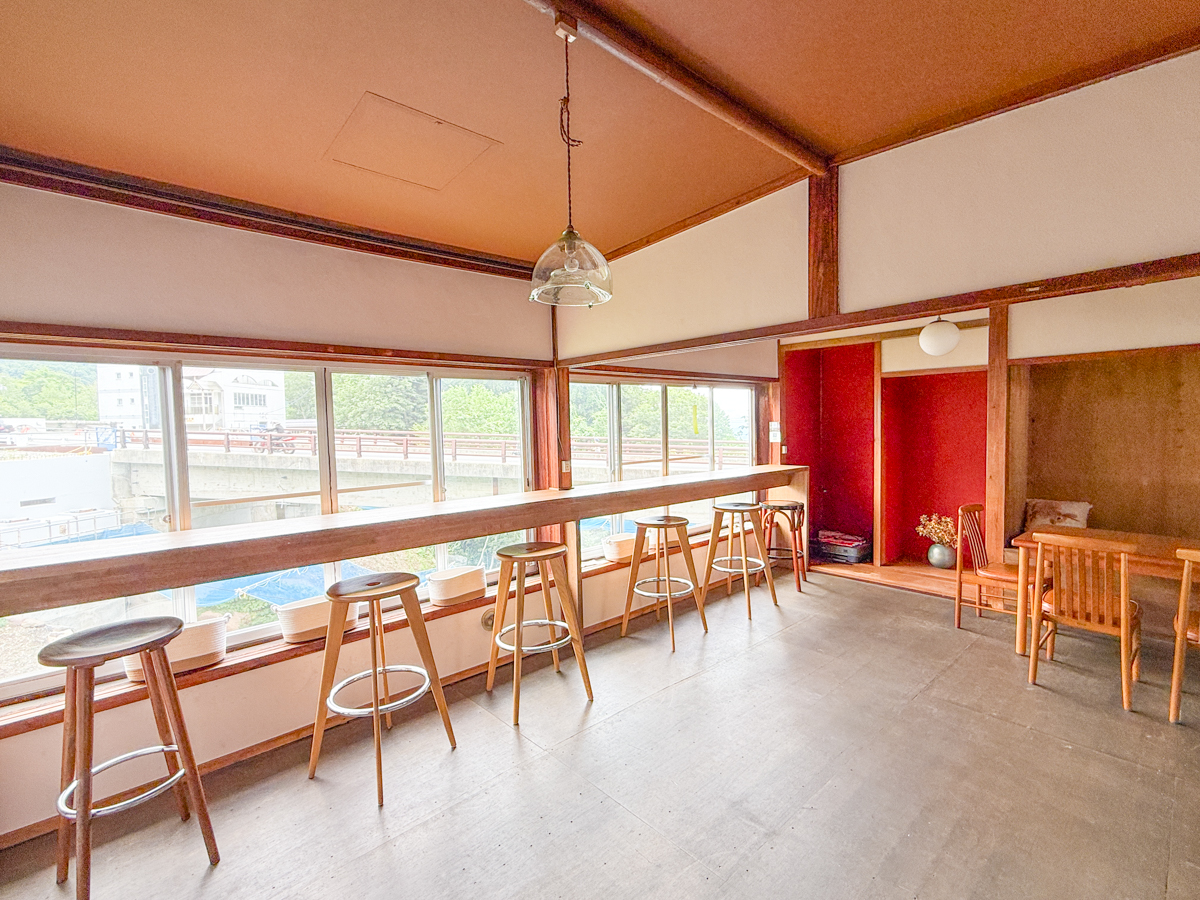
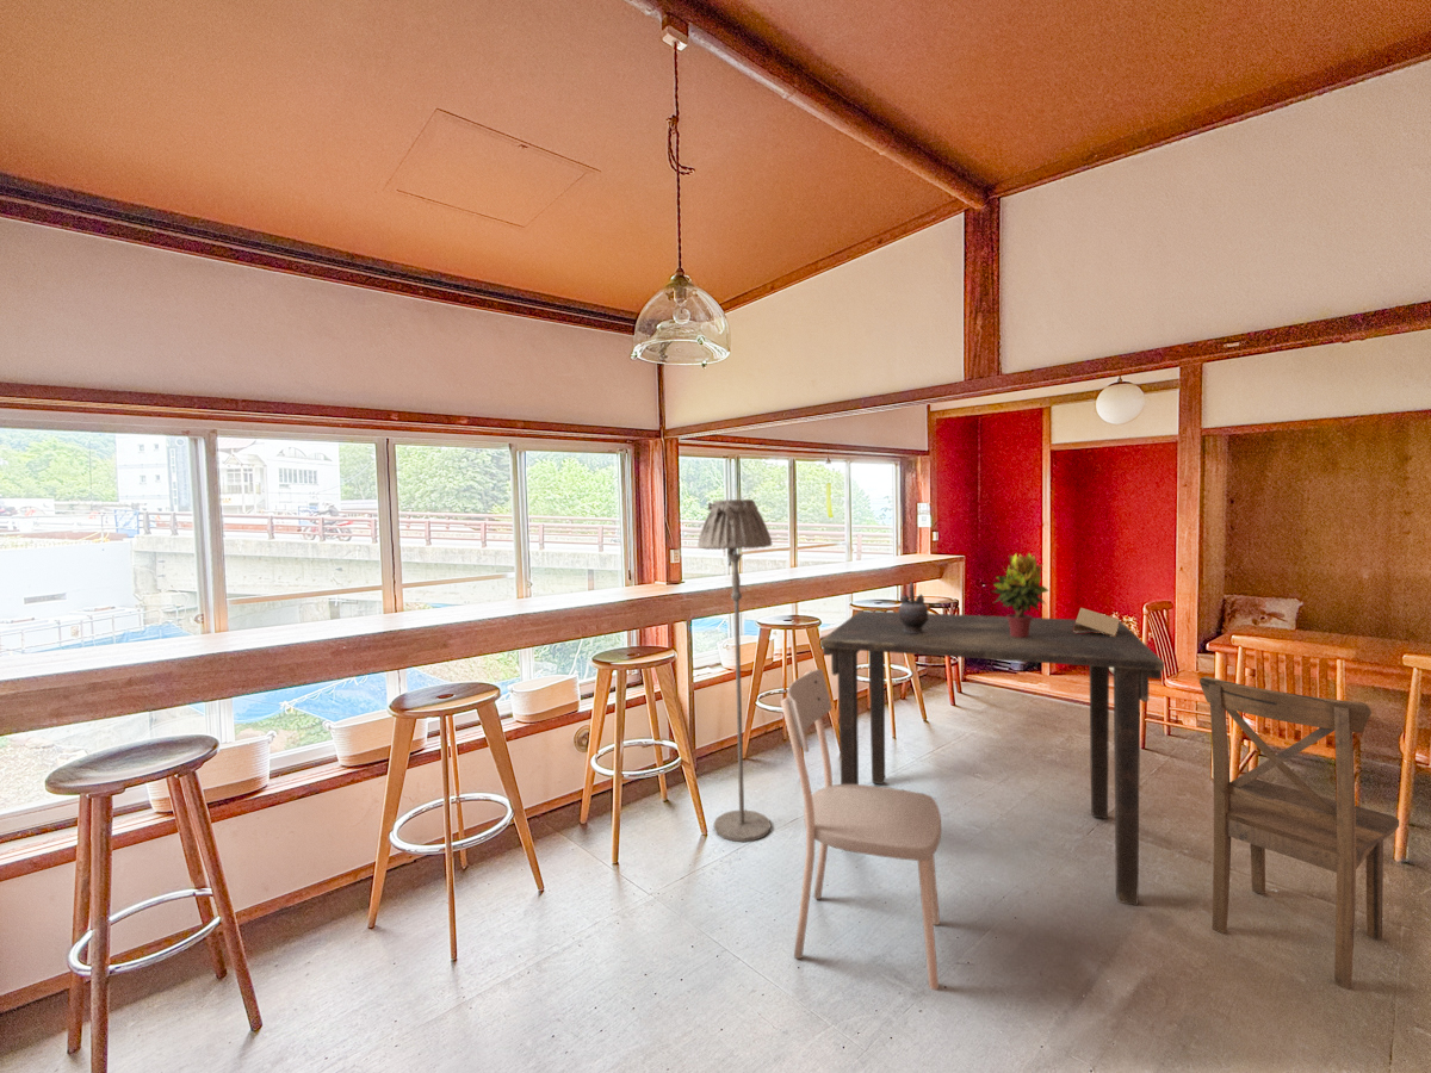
+ potted plant [991,551,1049,638]
+ napkin holder [1073,607,1121,637]
+ floor lamp [696,498,773,843]
+ teapot [897,581,930,633]
+ dining chair [780,668,942,991]
+ dining chair [1198,675,1400,991]
+ dining table [819,609,1165,906]
